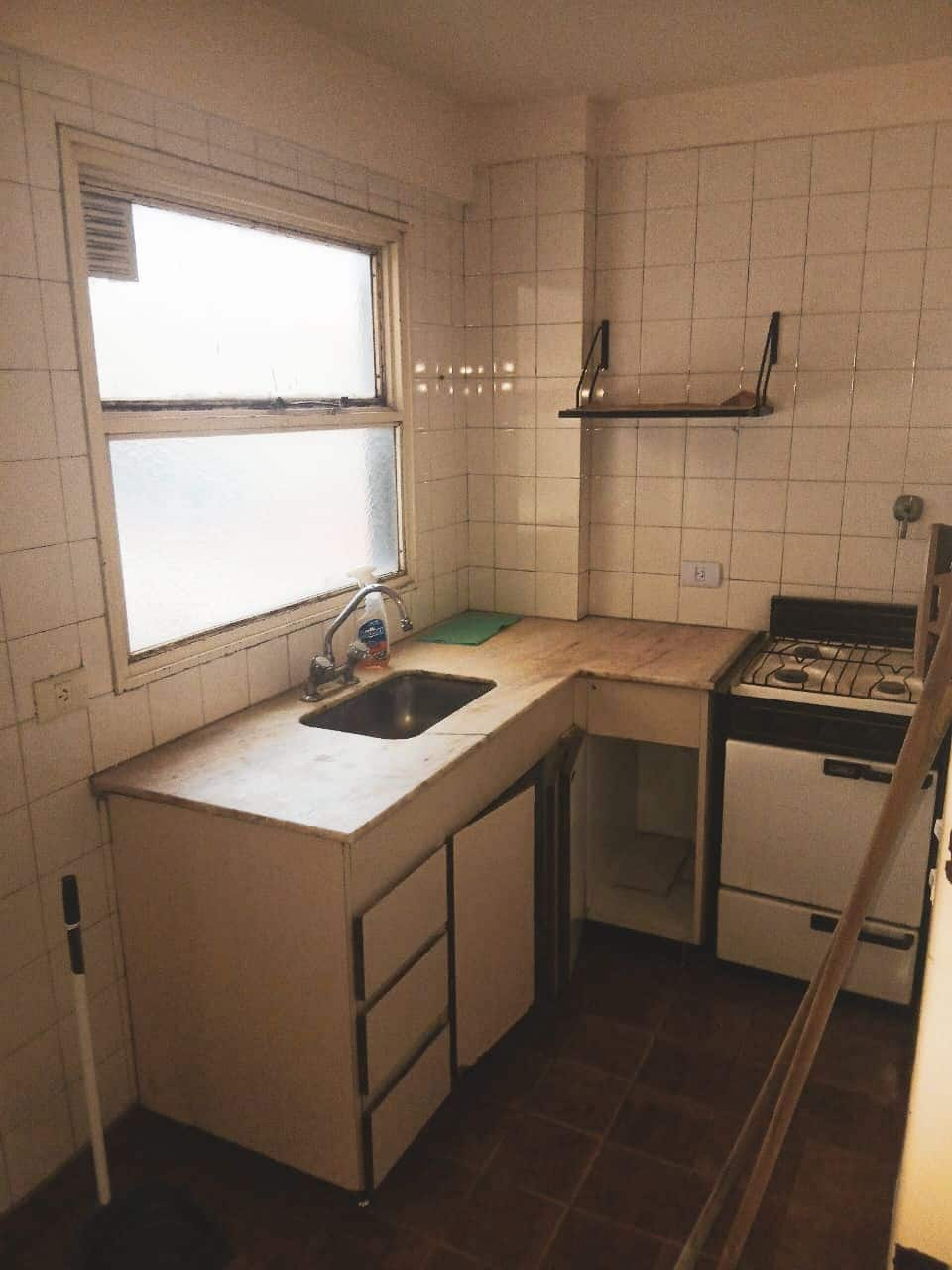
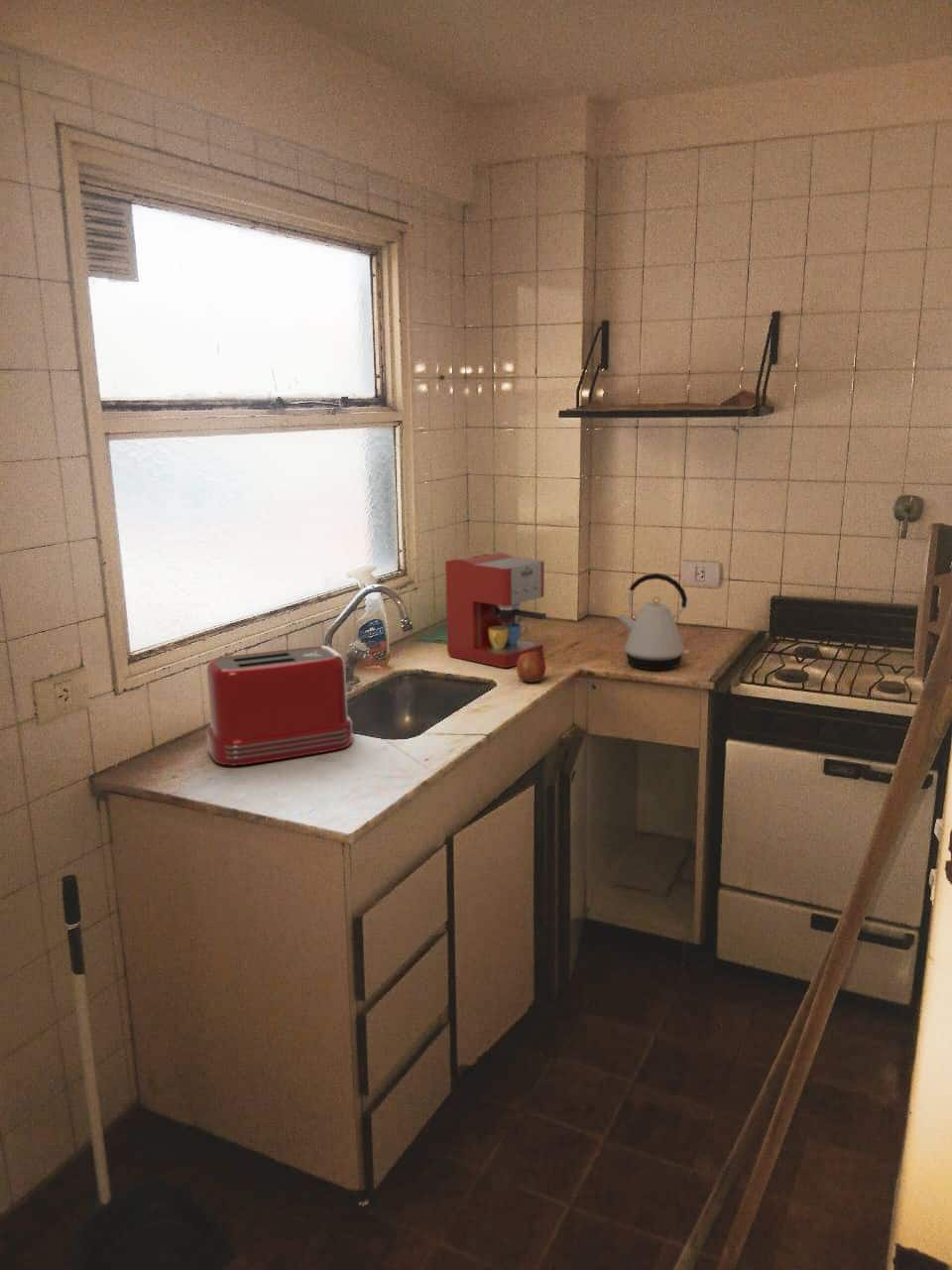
+ fruit [516,652,547,684]
+ kettle [617,572,690,671]
+ toaster [206,645,354,767]
+ coffee maker [444,552,547,669]
